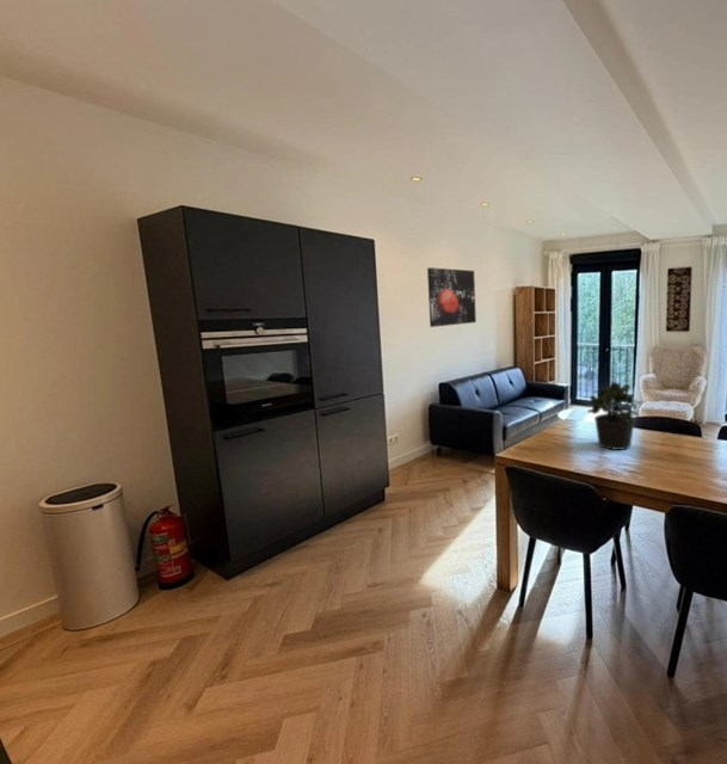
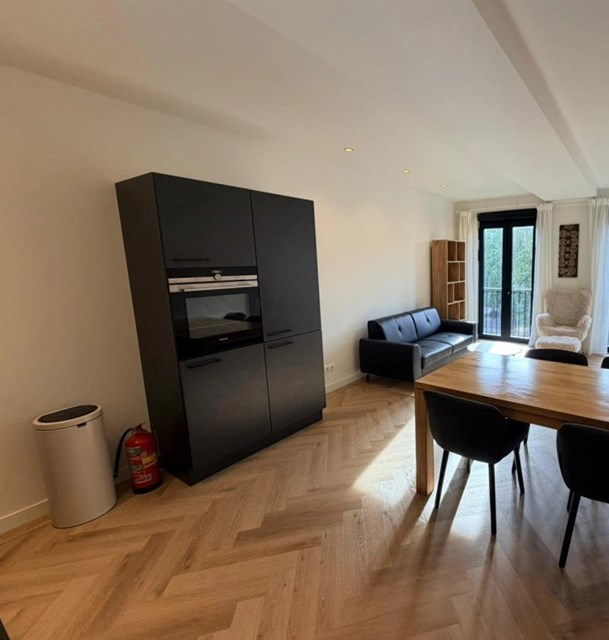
- potted plant [586,381,642,451]
- wall art [426,266,478,328]
